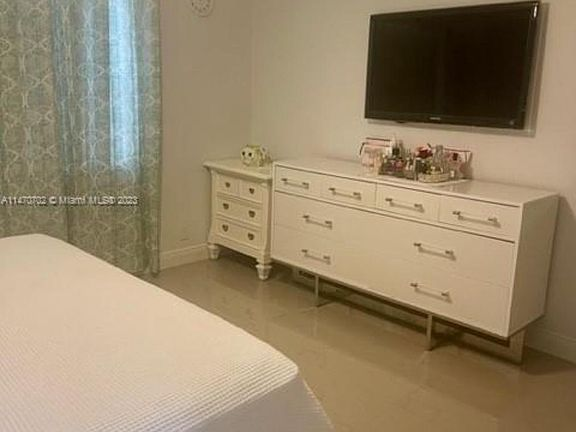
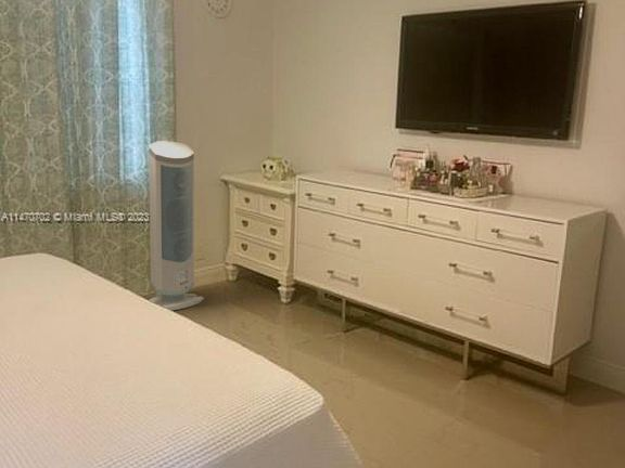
+ air purifier [148,140,205,311]
